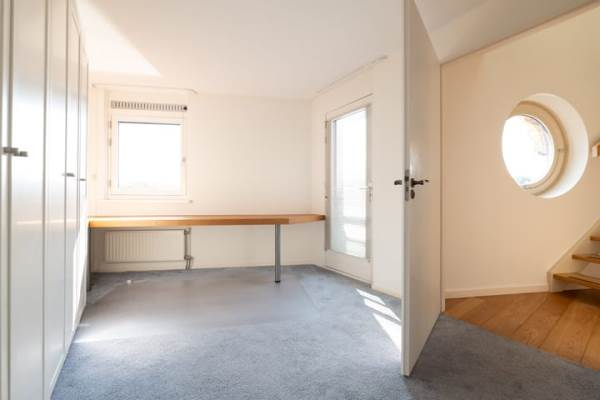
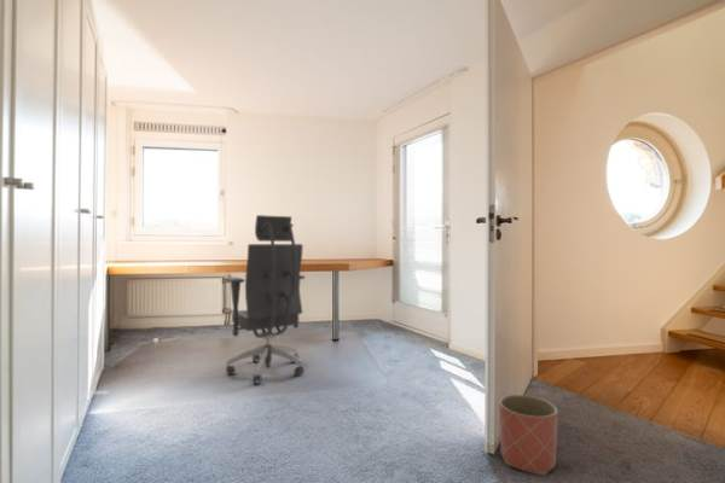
+ planter [498,394,559,476]
+ office chair [225,214,306,385]
